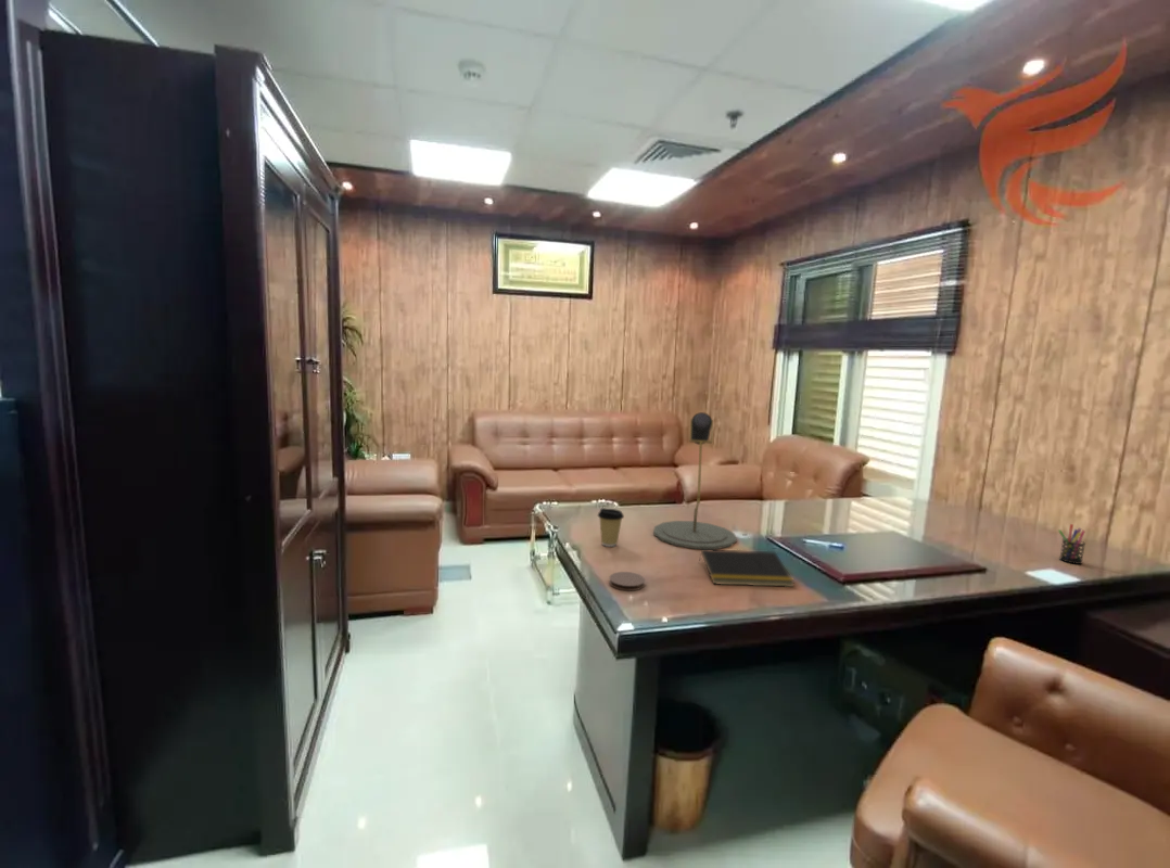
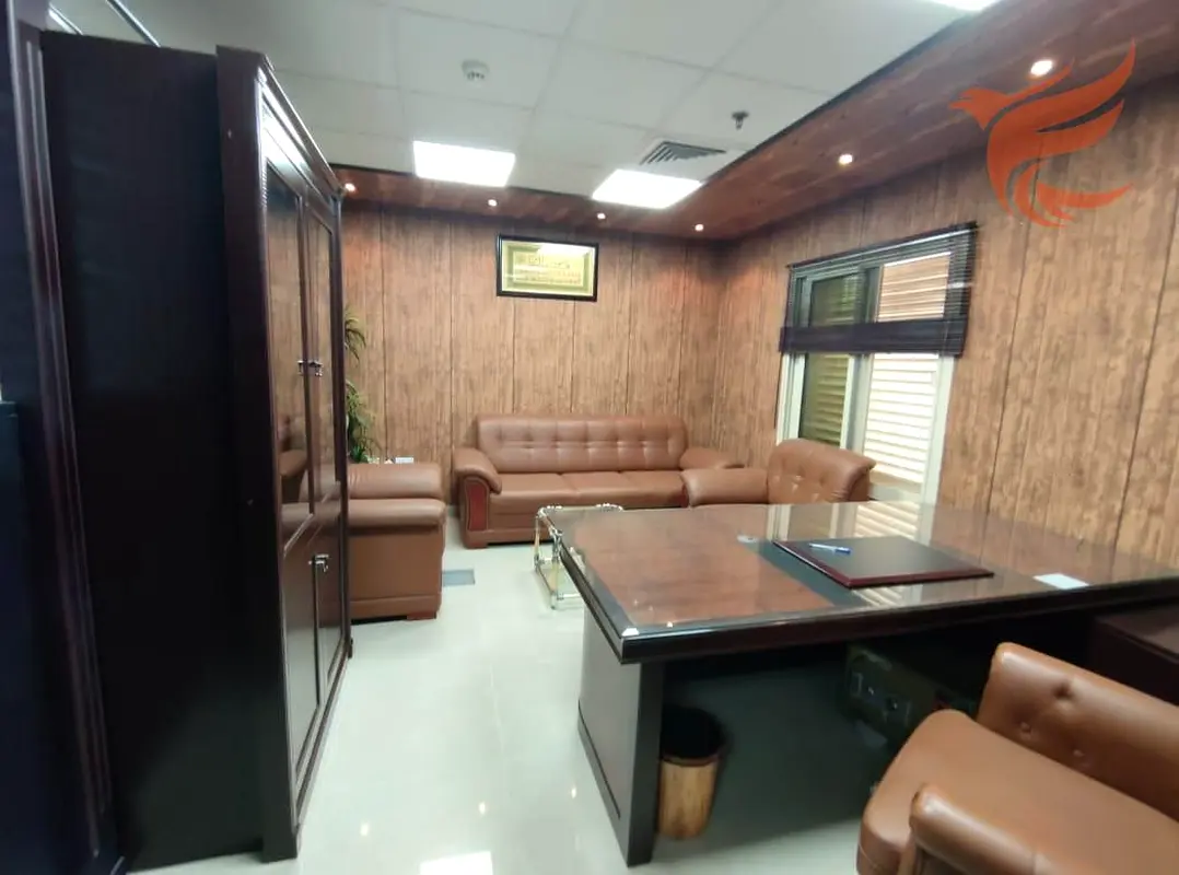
- coaster [608,571,646,591]
- pen holder [1057,523,1086,565]
- desk lamp [652,411,738,550]
- coffee cup [597,507,625,548]
- notepad [698,549,796,588]
